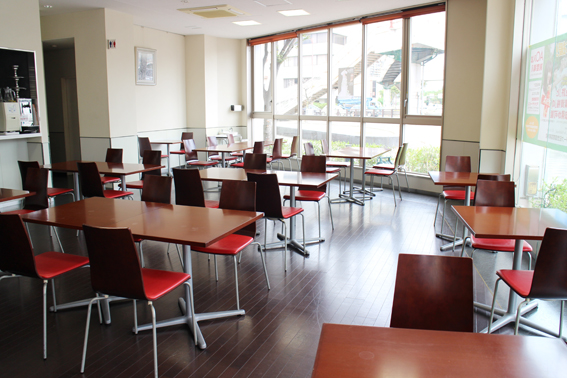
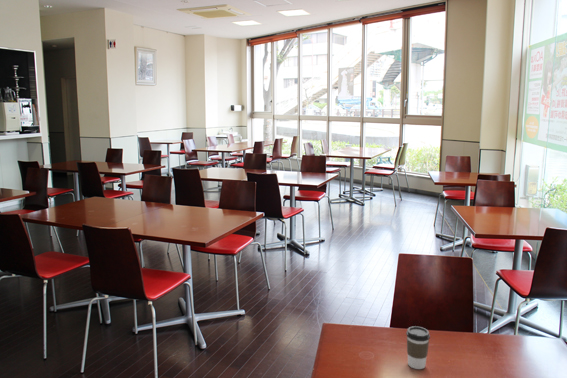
+ coffee cup [405,325,431,370]
